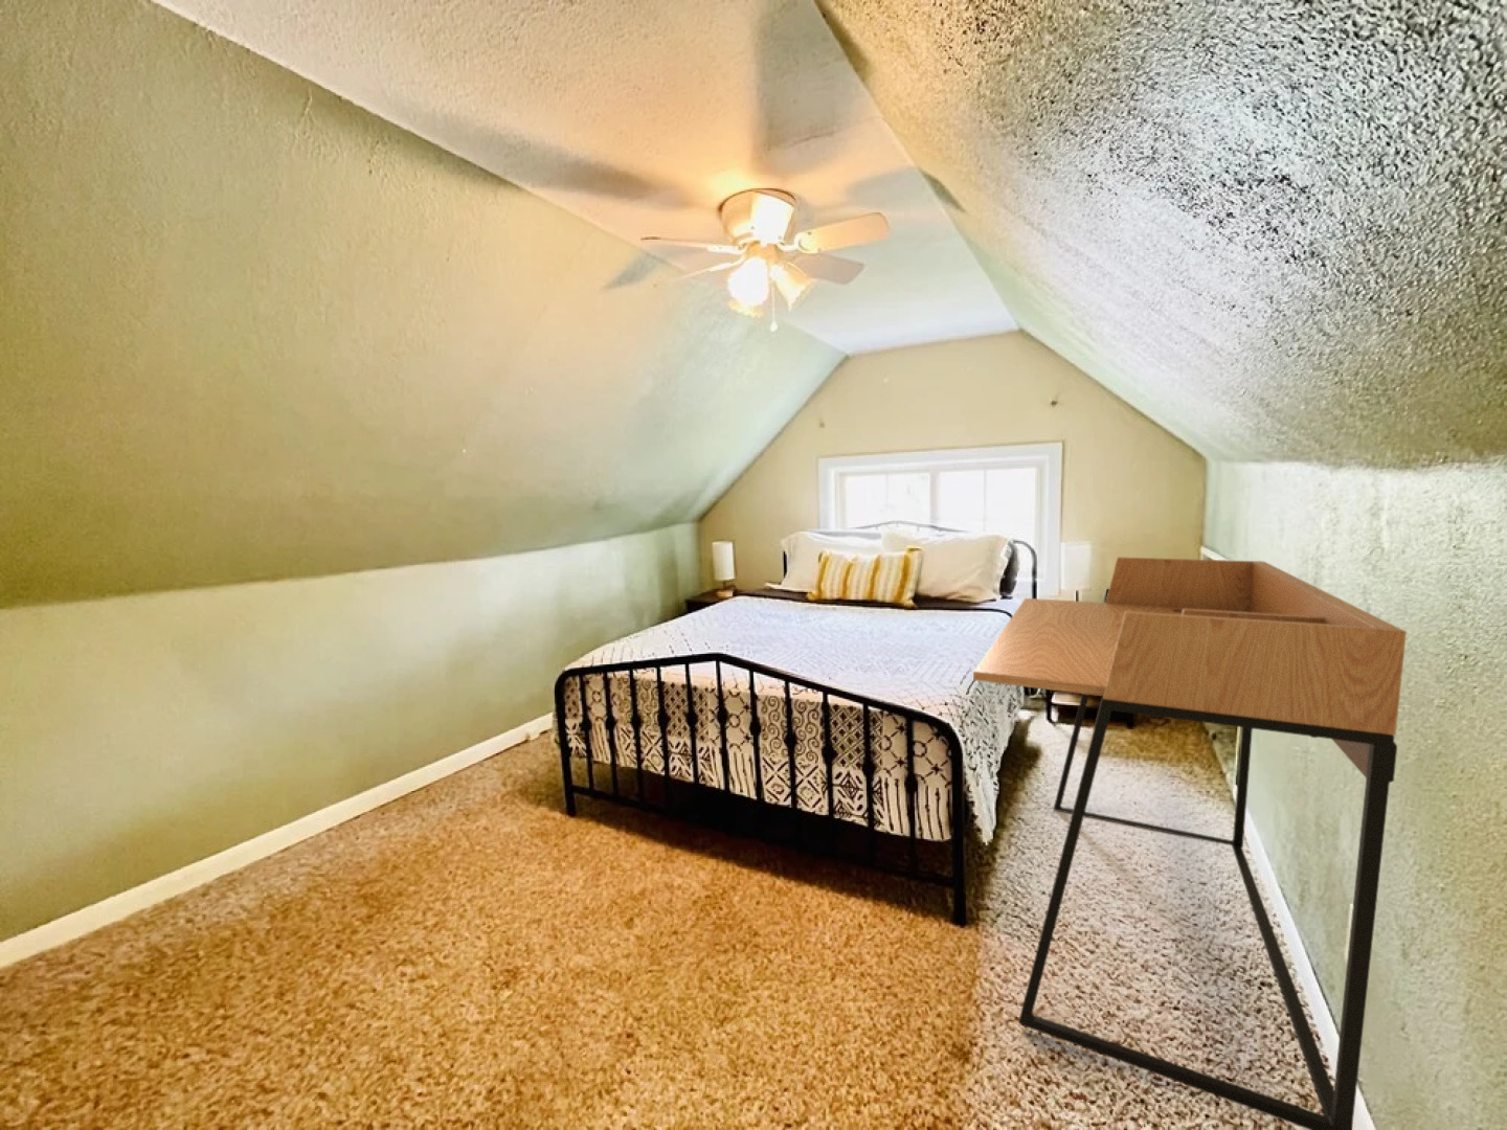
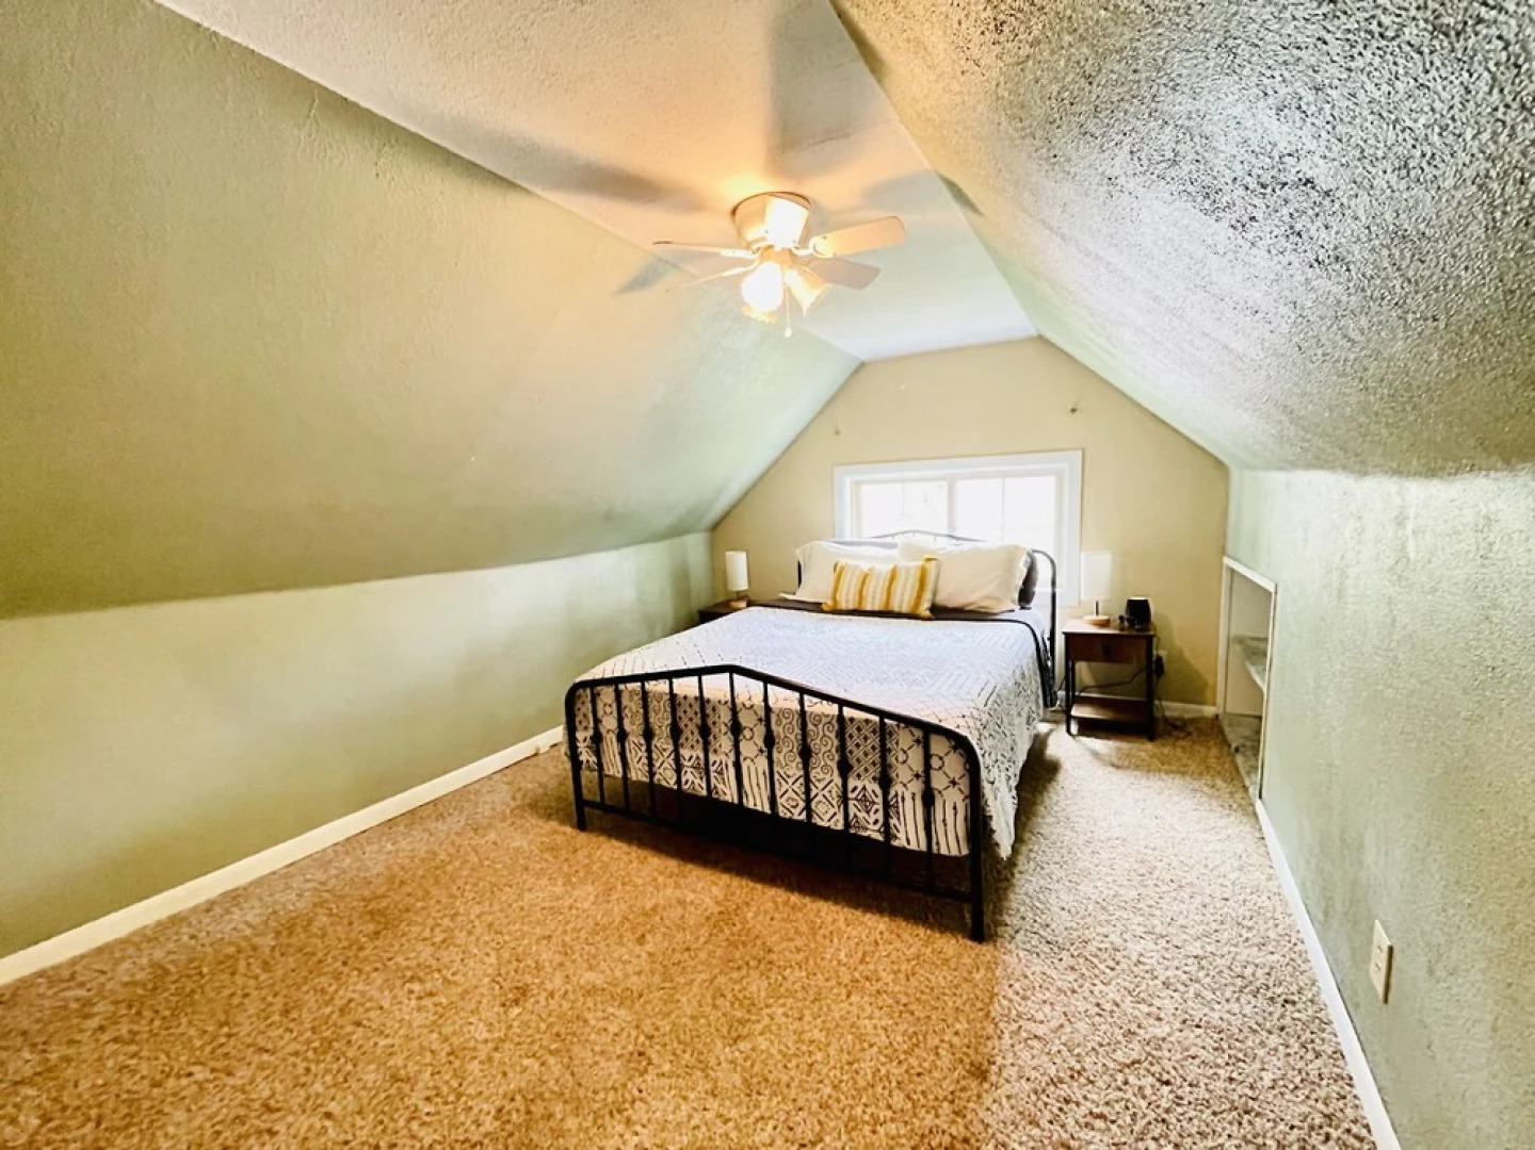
- desk [972,557,1407,1130]
